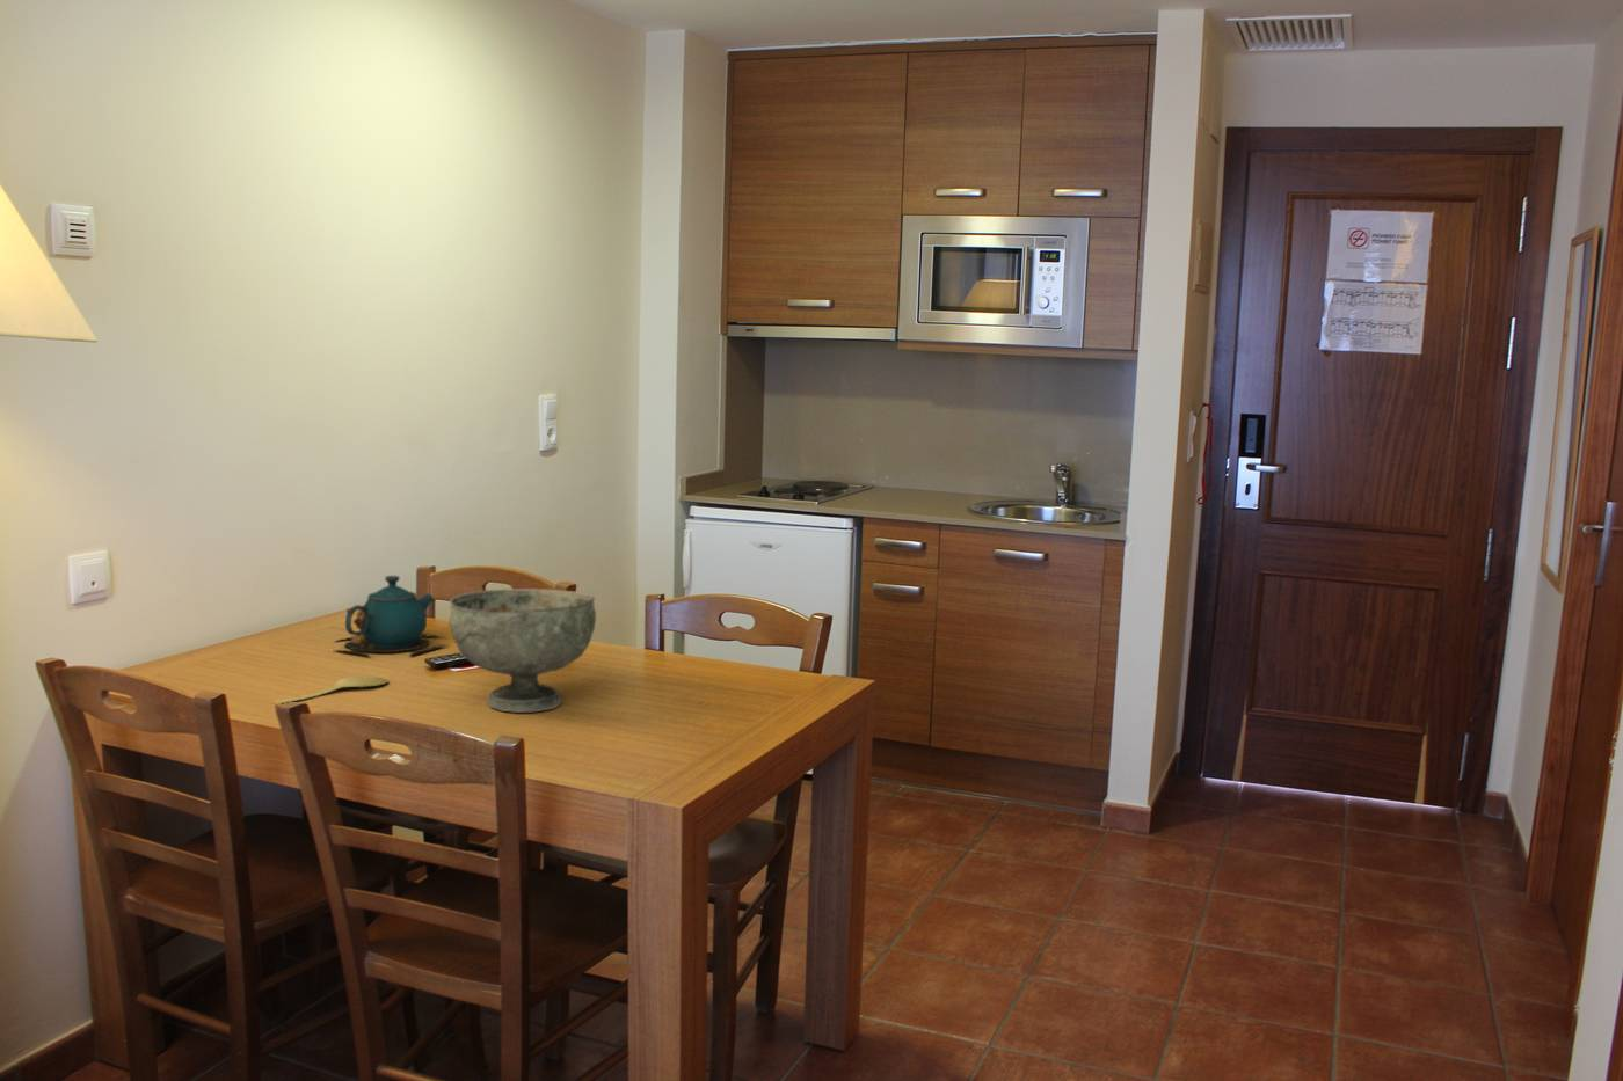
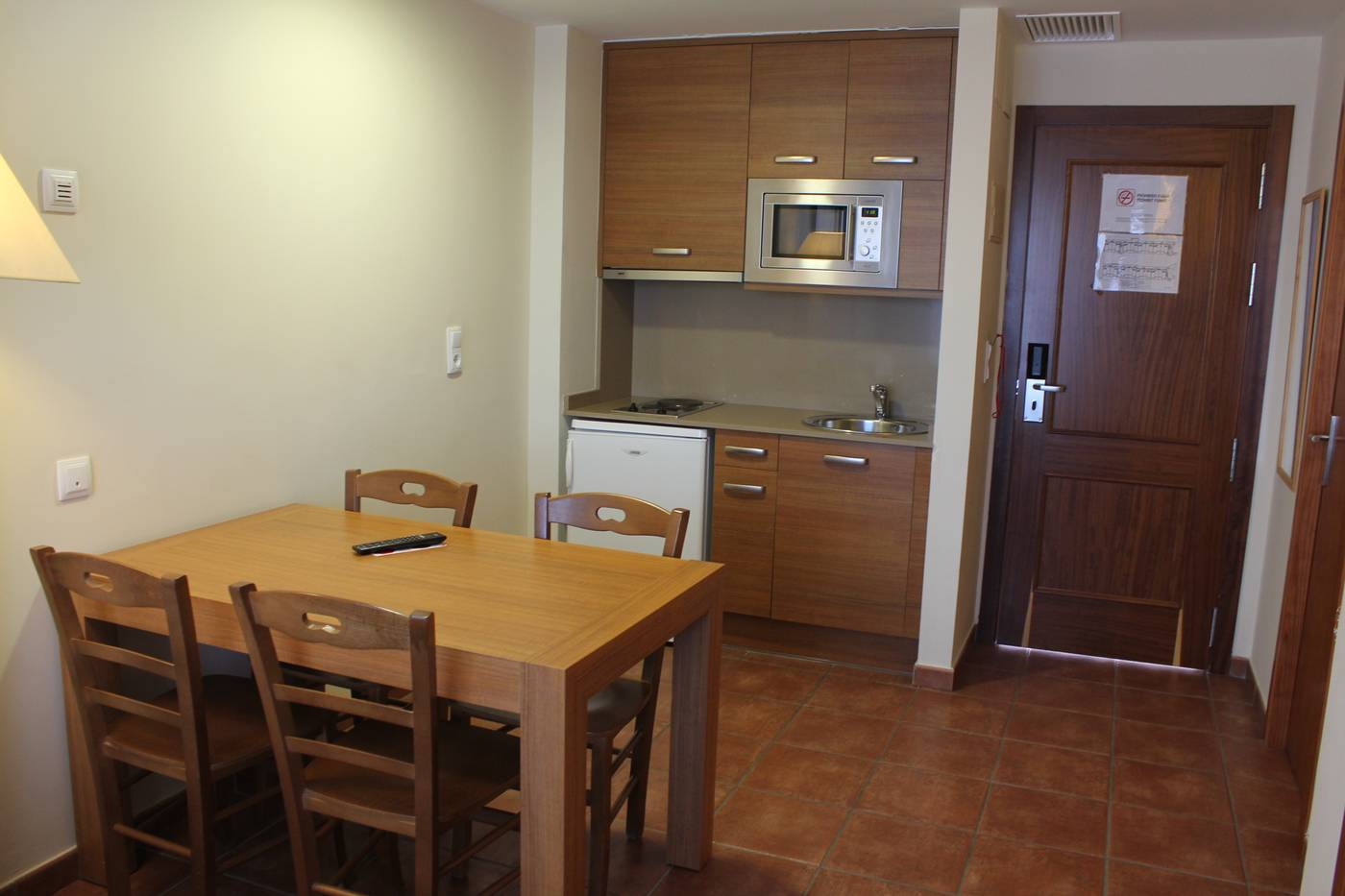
- teapot [333,574,450,658]
- decorative bowl [448,588,597,714]
- spoon [273,674,390,706]
